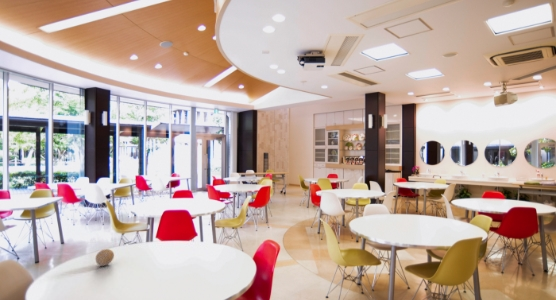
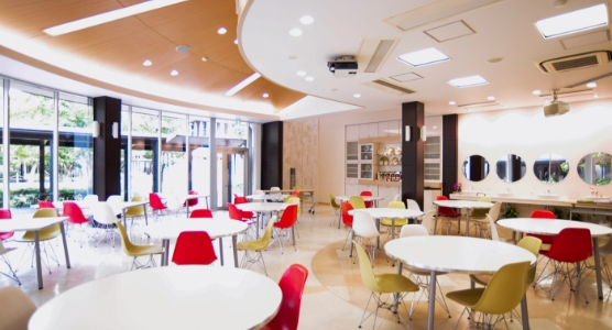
- fruit [95,248,115,267]
